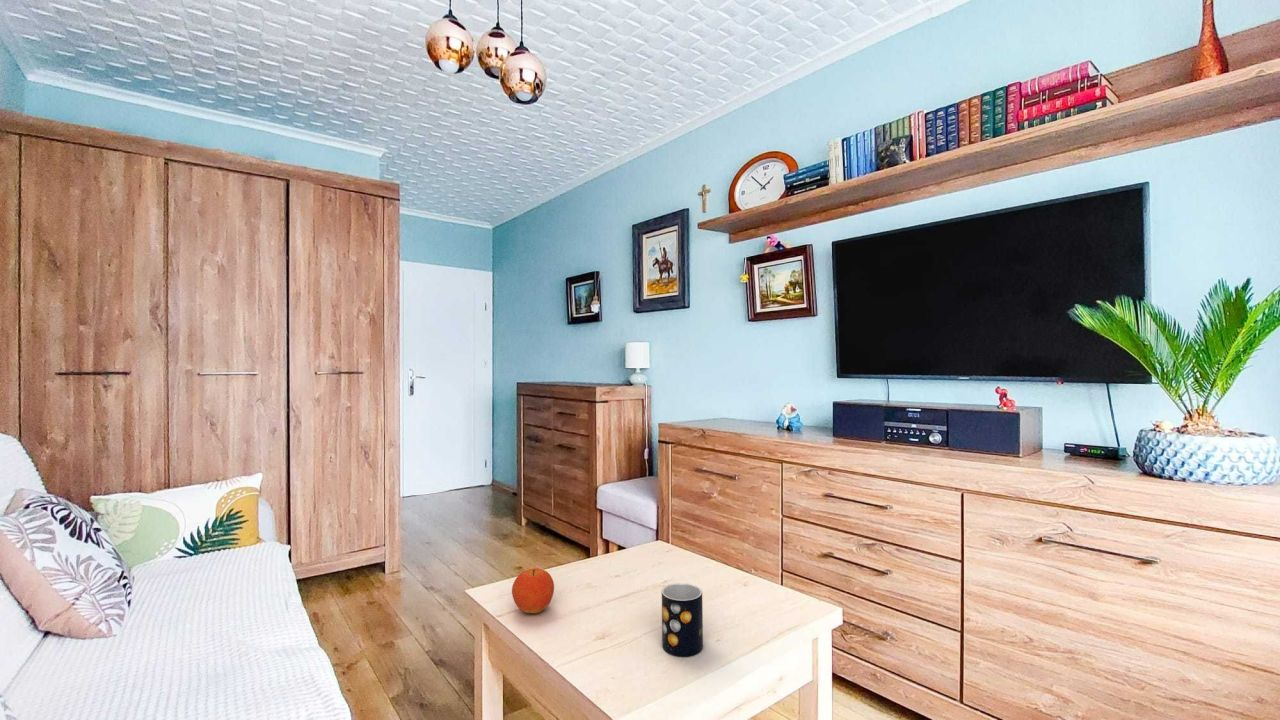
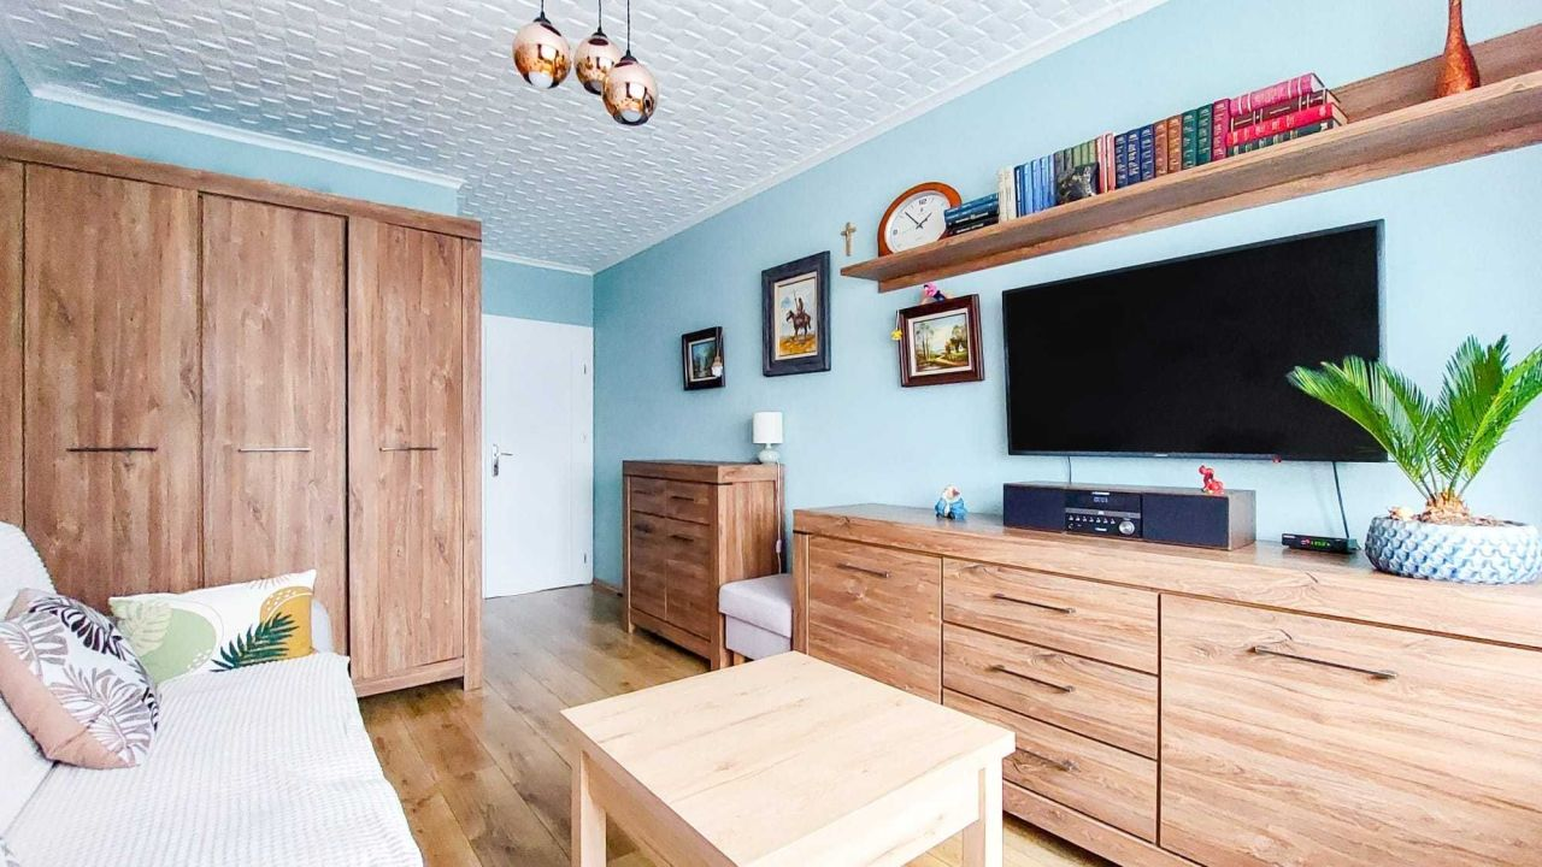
- fruit [511,567,555,614]
- mug [661,582,704,658]
